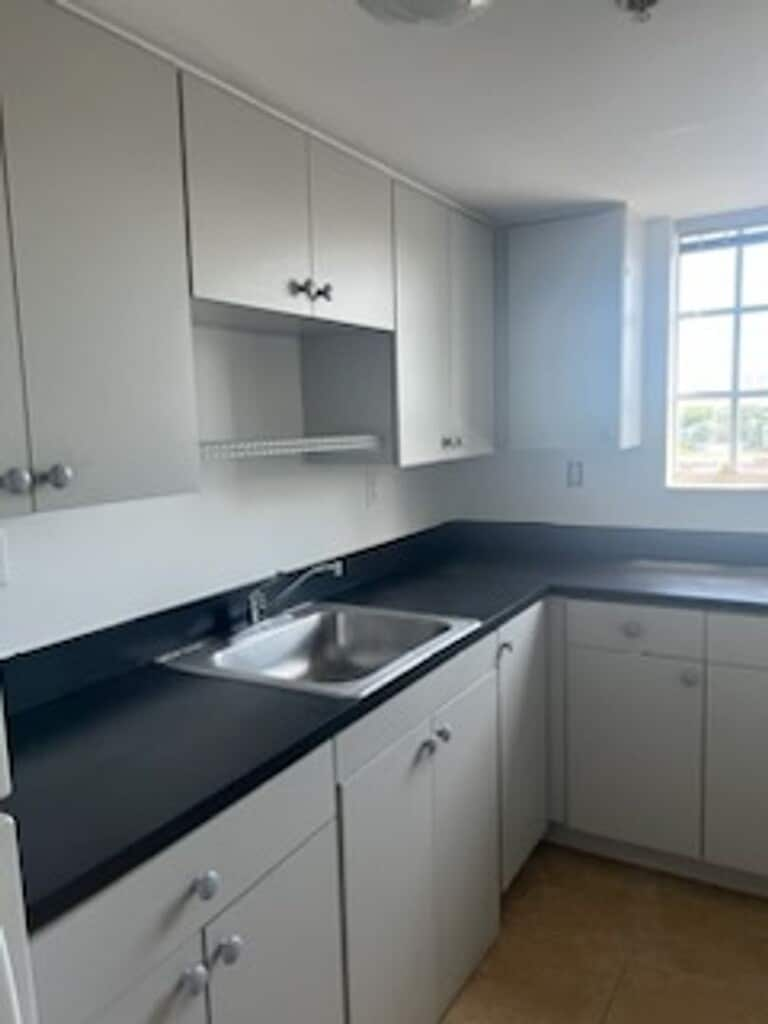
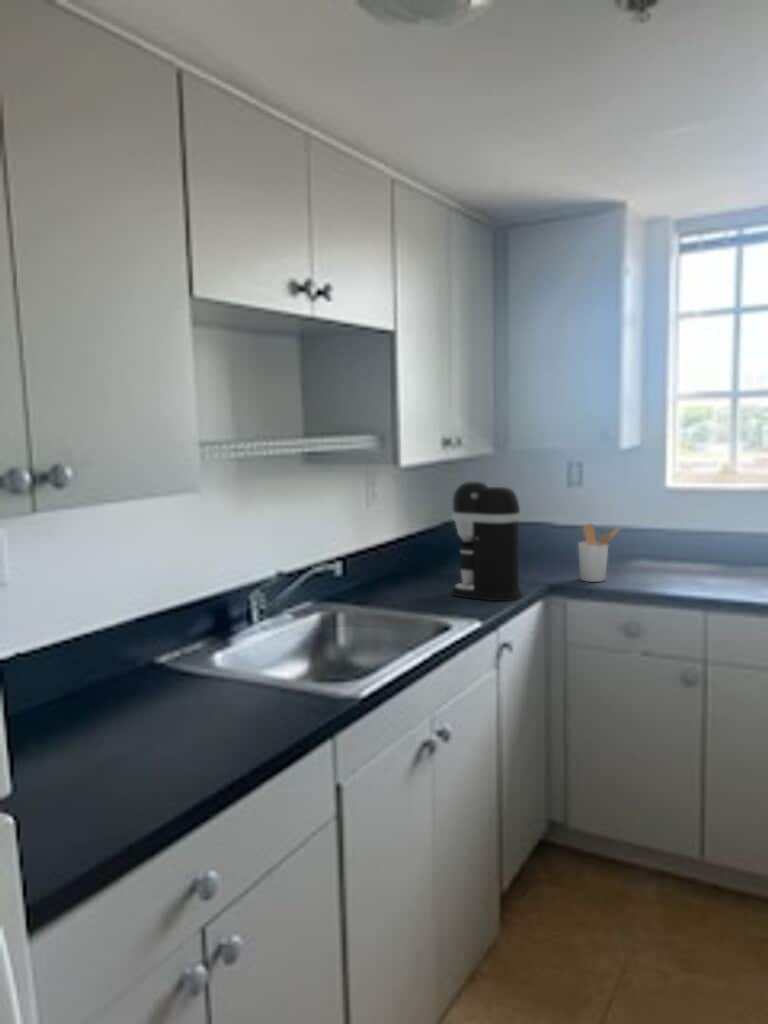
+ coffee maker [451,480,523,602]
+ utensil holder [577,523,622,583]
